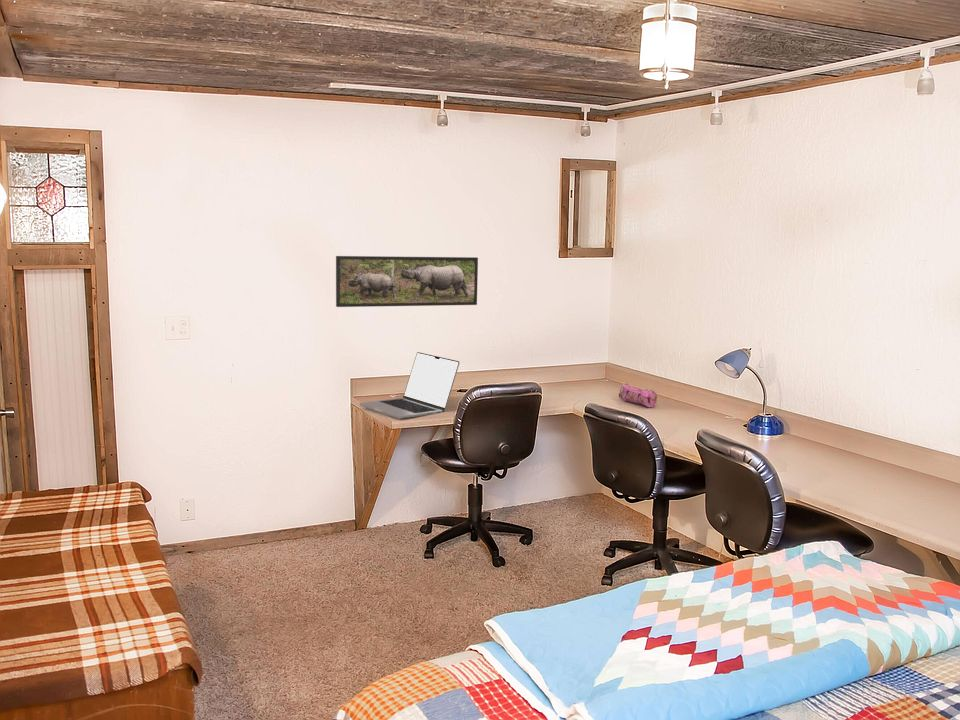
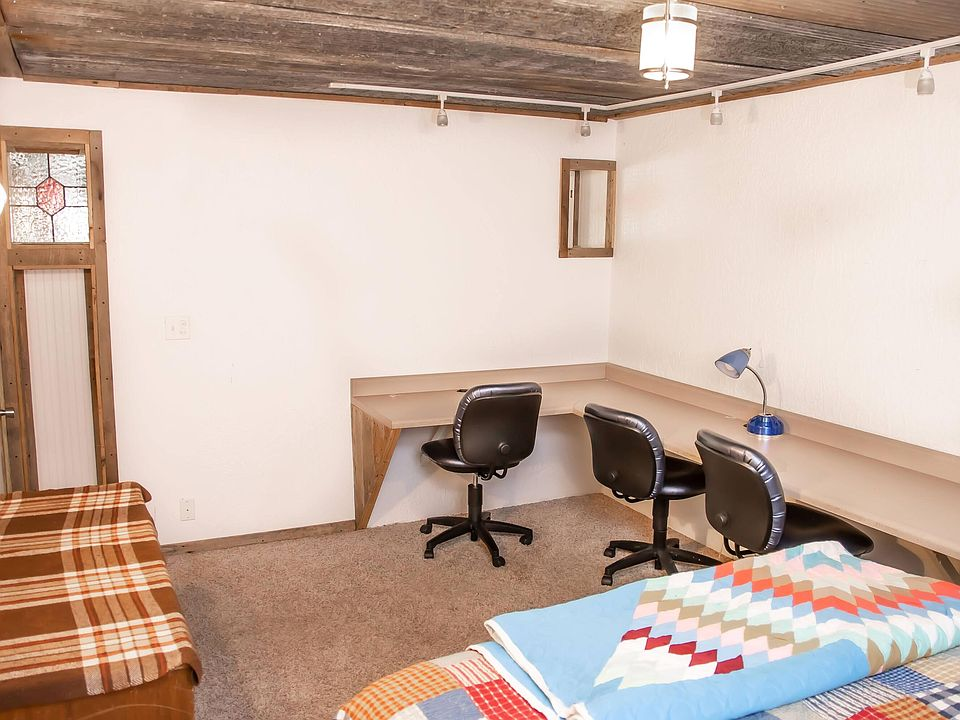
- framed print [335,255,479,308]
- pencil case [618,383,658,408]
- laptop [359,351,461,420]
